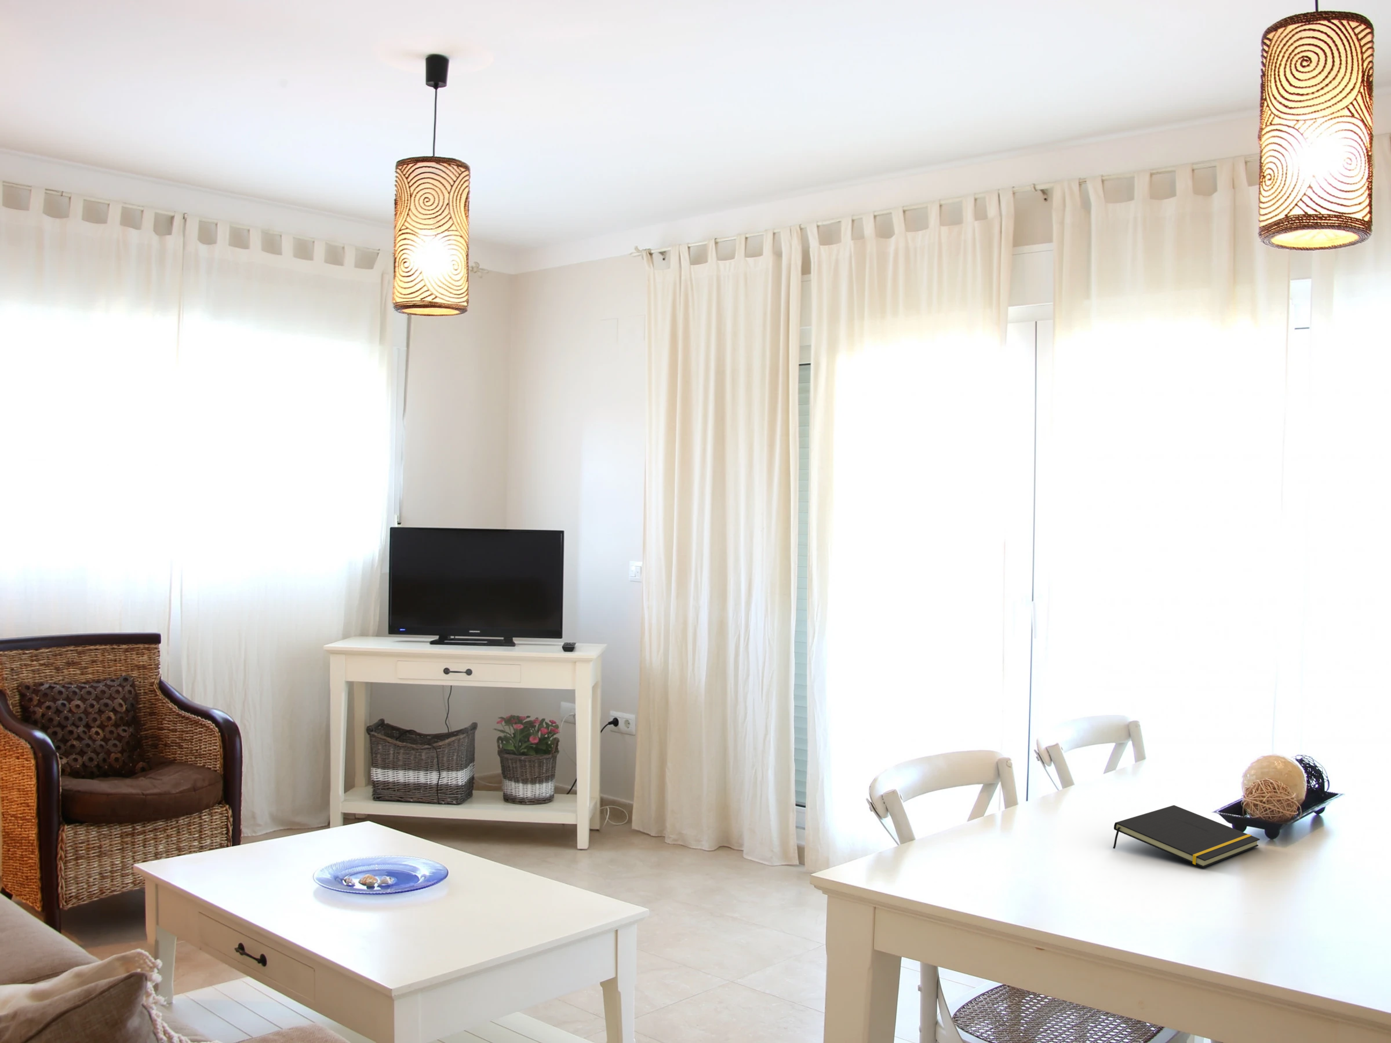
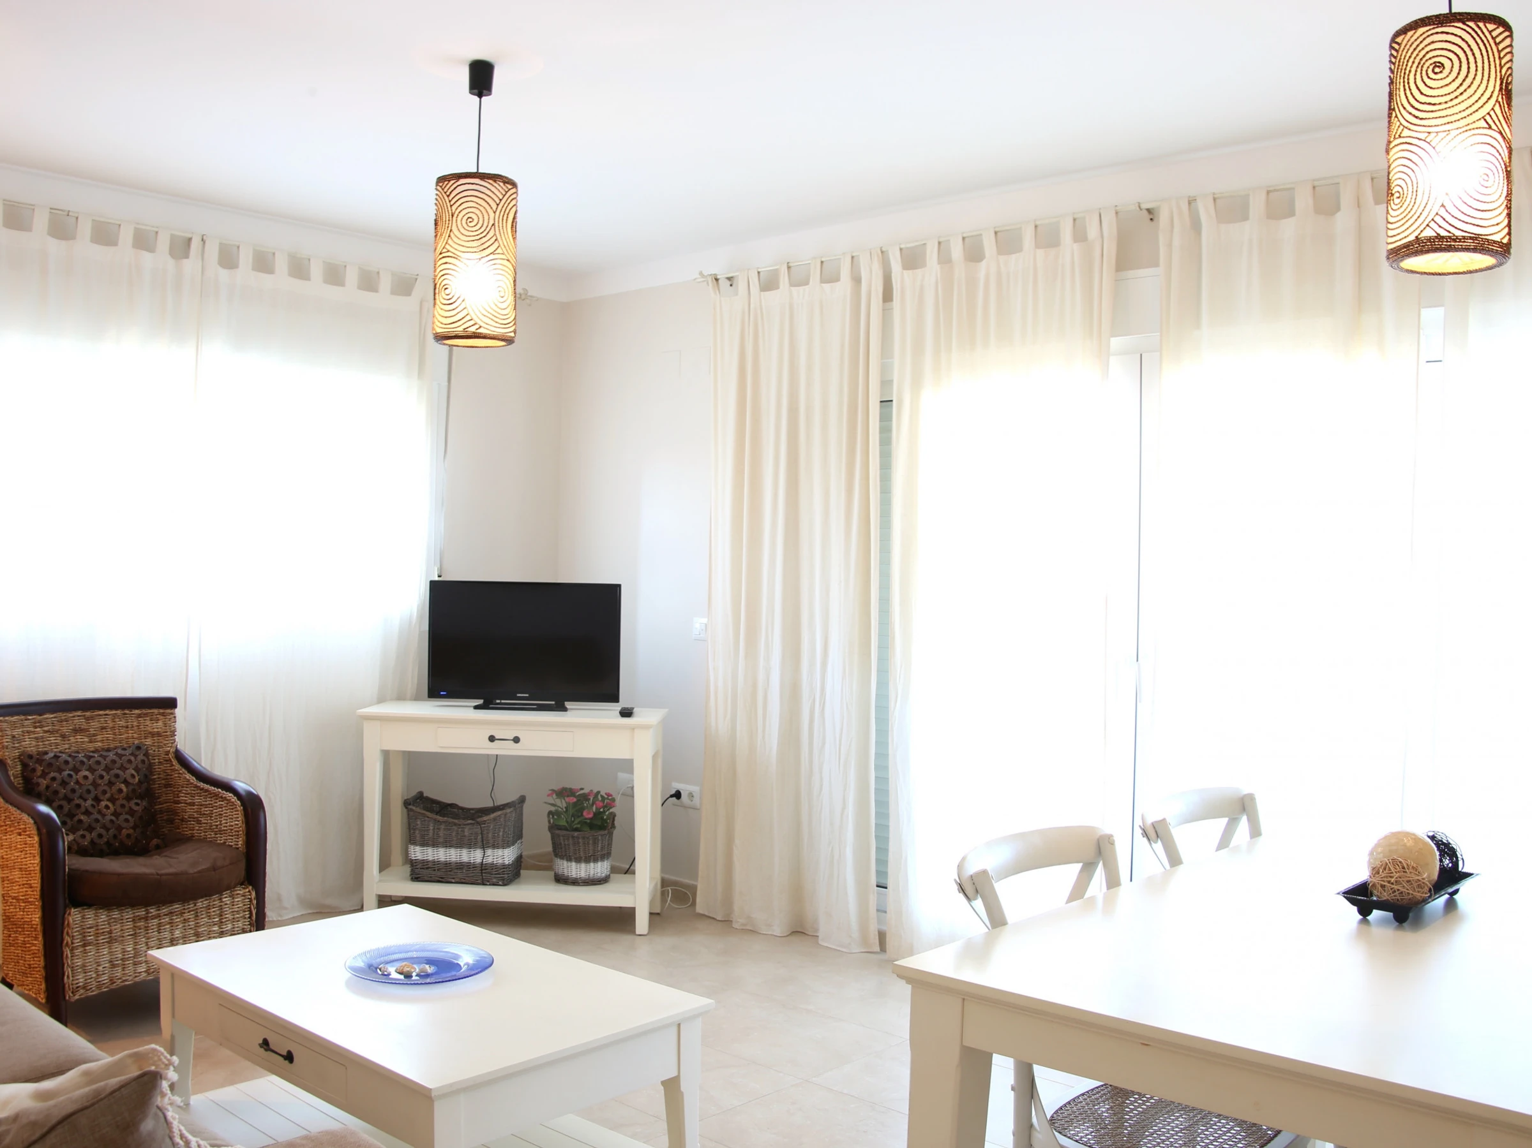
- notepad [1112,805,1261,868]
